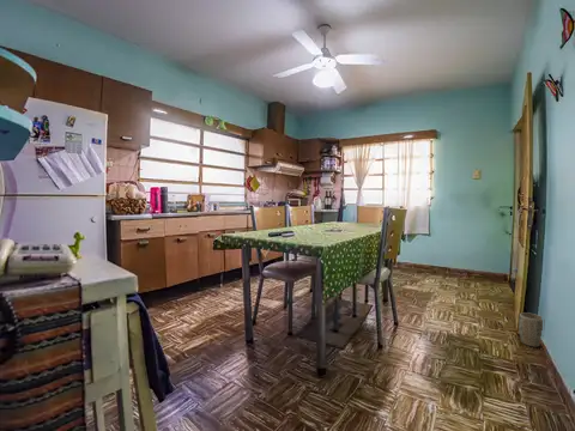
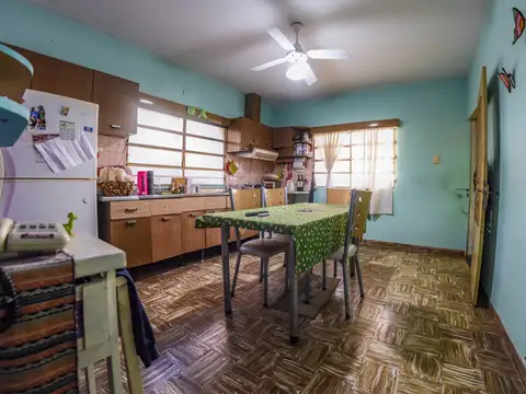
- plant pot [518,311,544,348]
